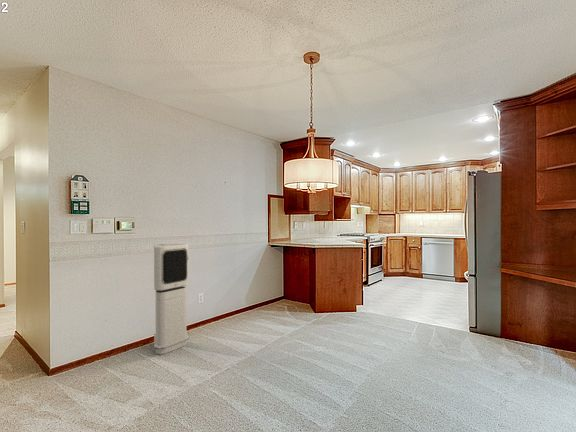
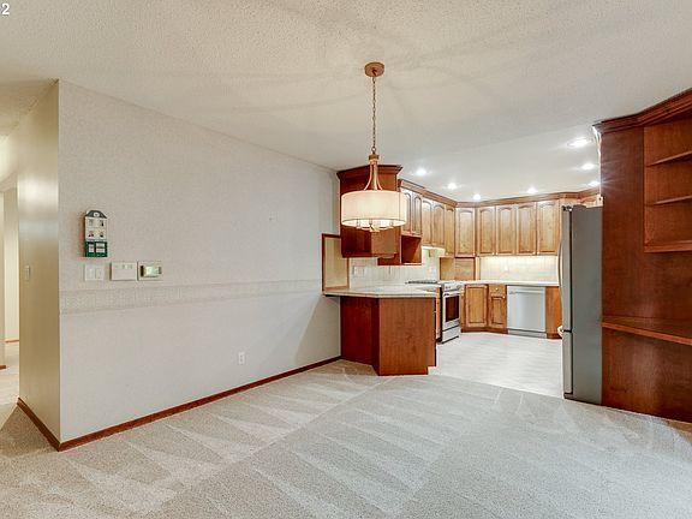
- air purifier [153,243,190,355]
